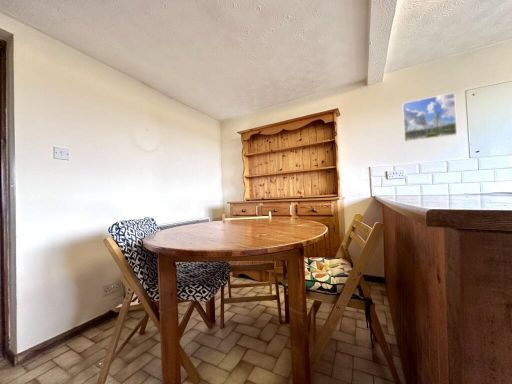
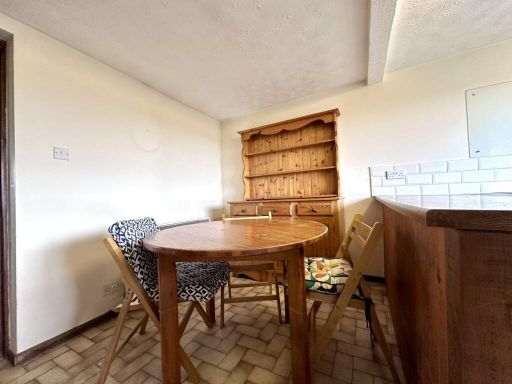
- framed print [401,91,458,143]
